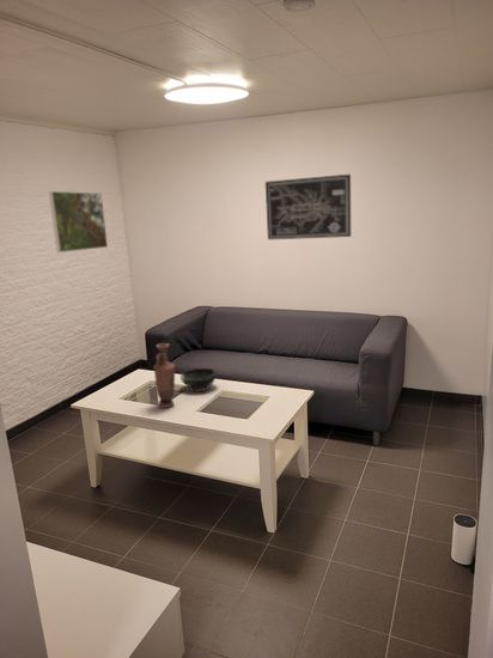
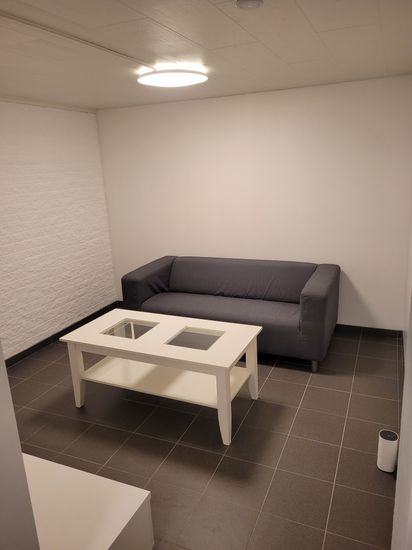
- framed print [48,190,109,254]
- bowl [179,367,218,394]
- vase [153,342,176,409]
- wall art [264,173,352,240]
